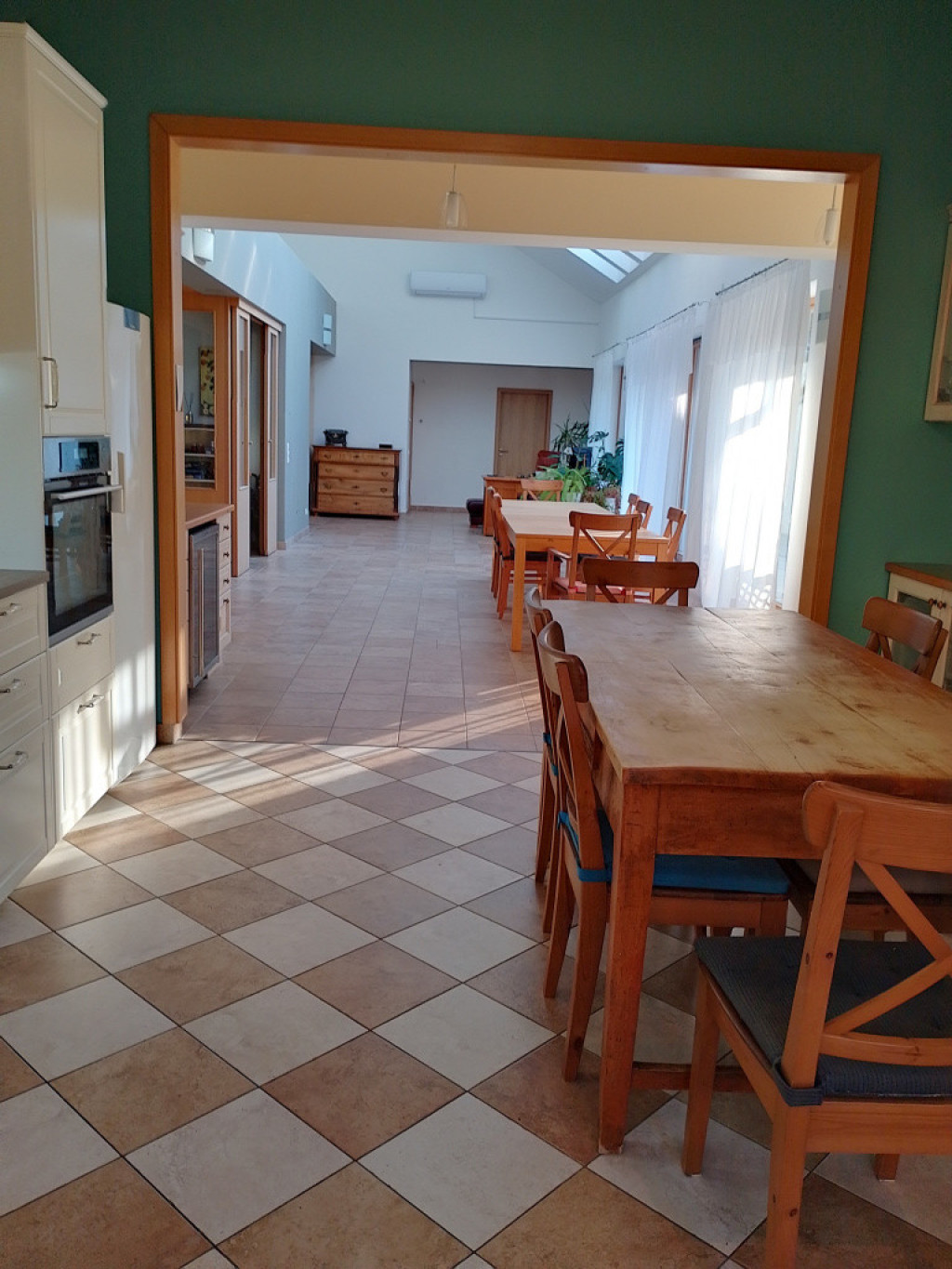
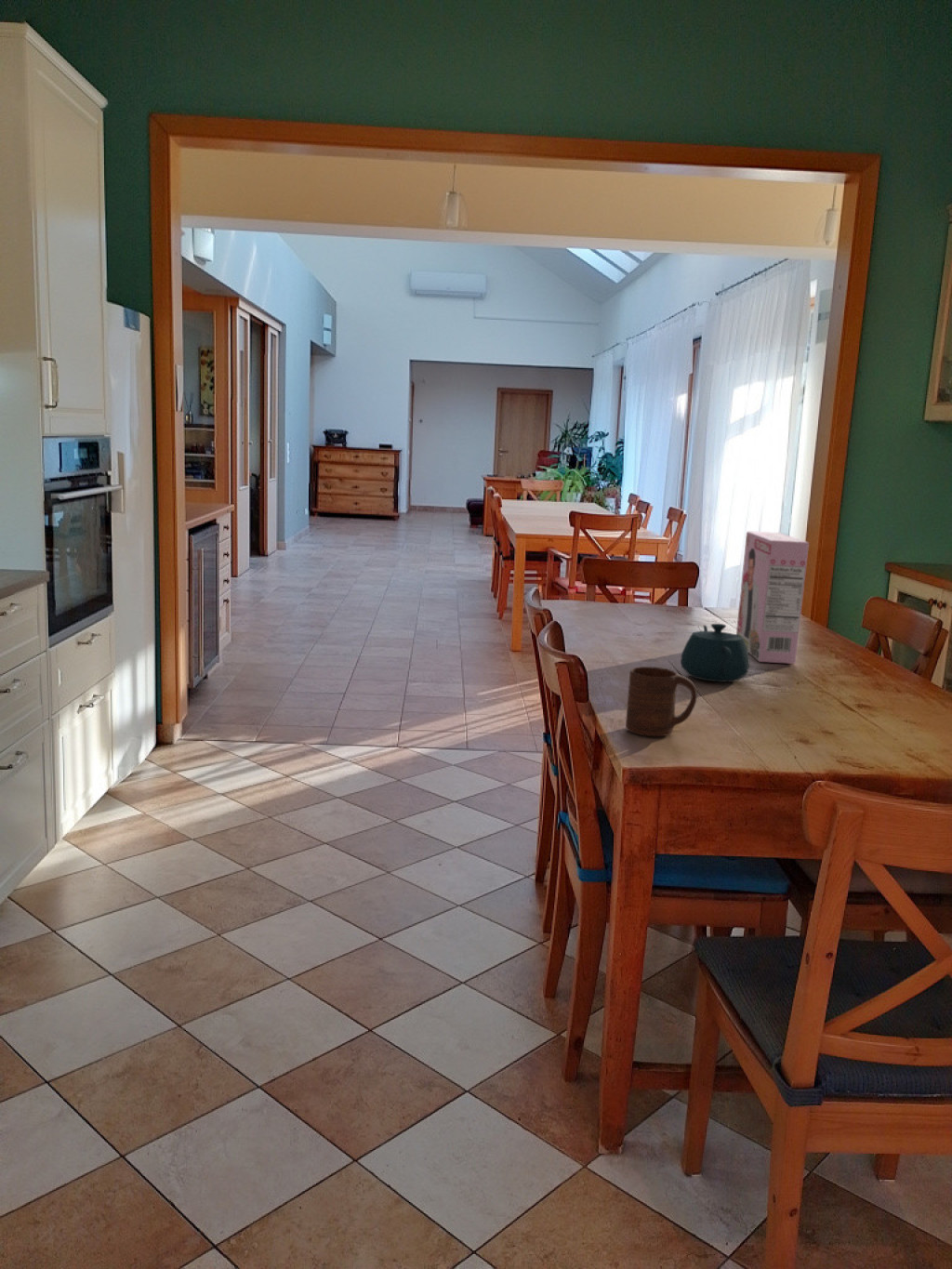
+ cup [625,666,698,737]
+ teapot [680,623,751,683]
+ cereal box [735,530,810,665]
